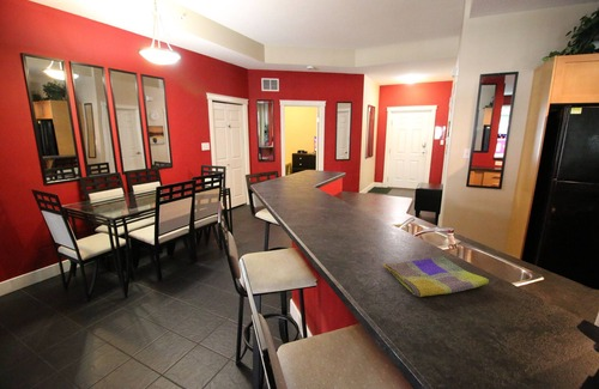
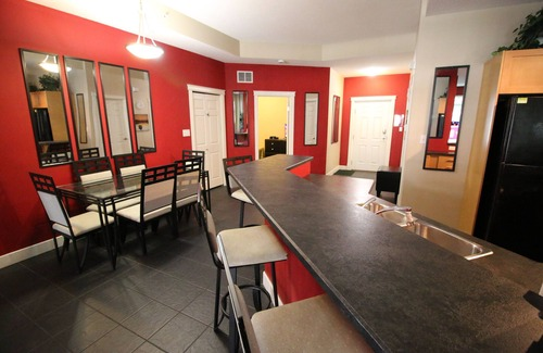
- dish towel [381,255,490,298]
